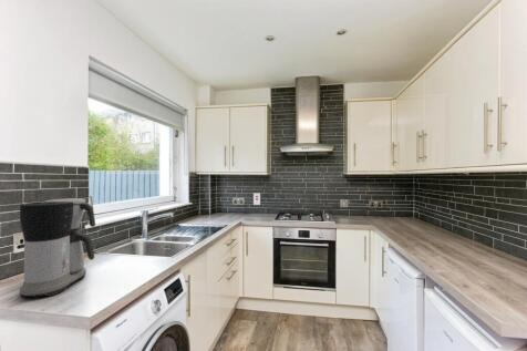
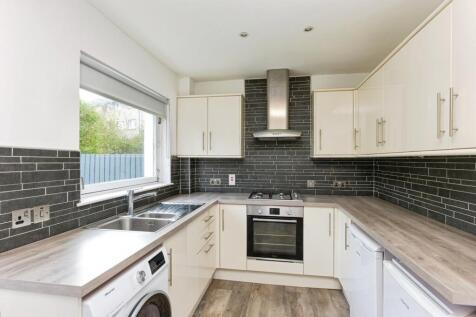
- coffee maker [19,197,96,299]
